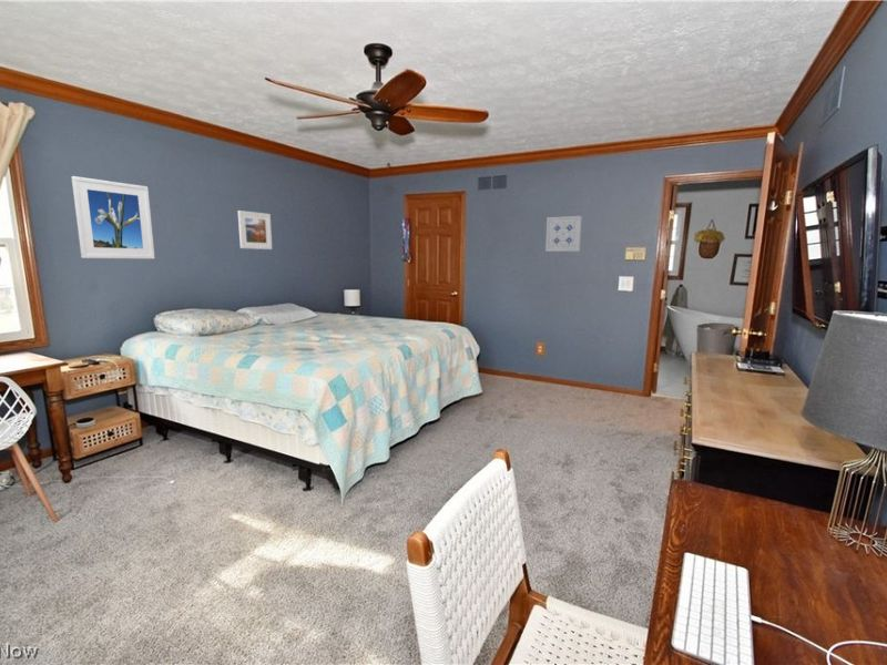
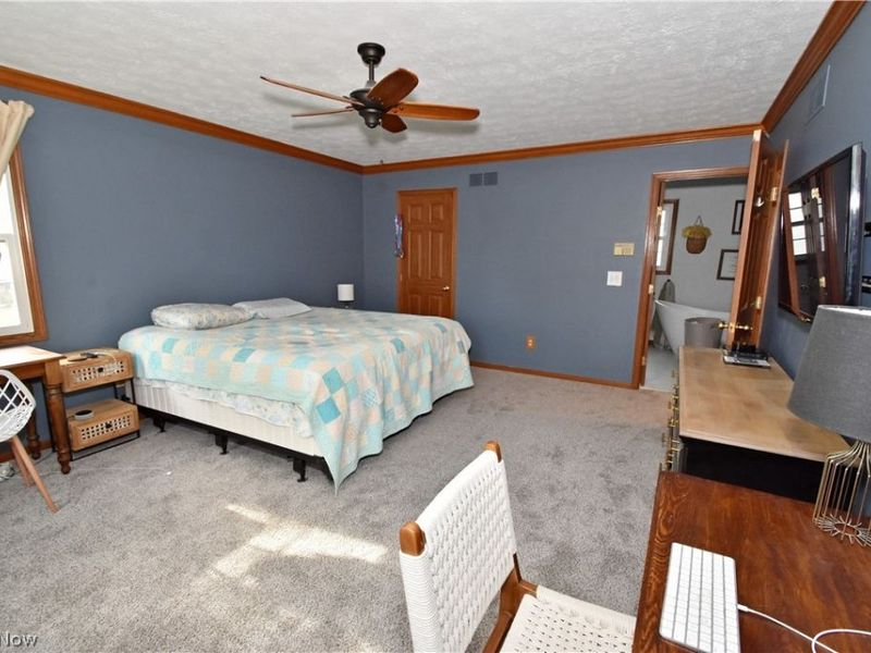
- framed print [70,175,156,259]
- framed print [237,209,273,250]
- wall art [544,215,583,253]
